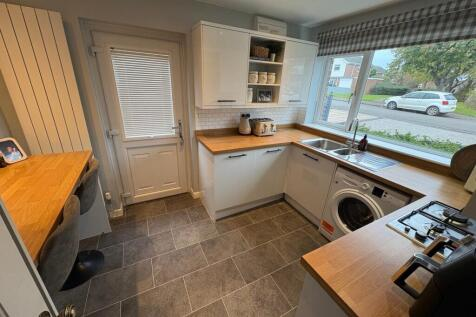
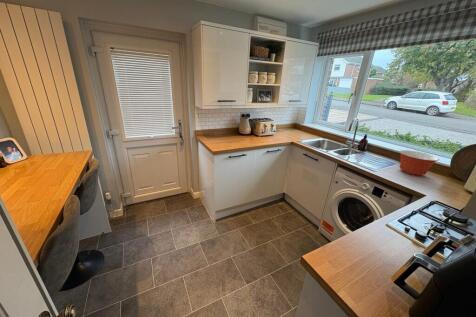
+ mixing bowl [398,149,440,177]
